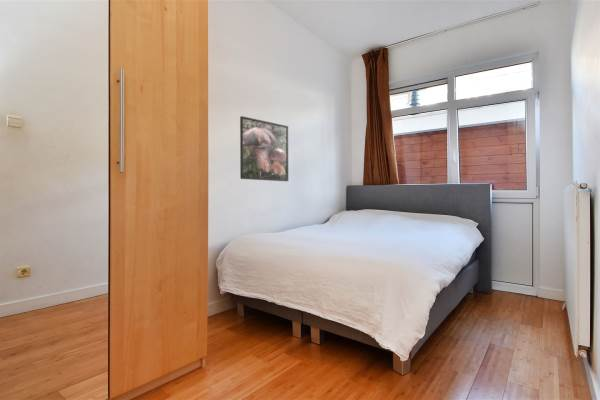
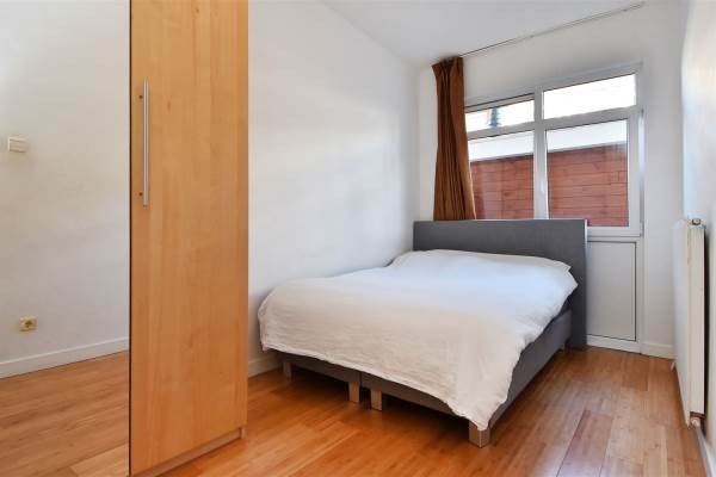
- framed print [239,115,289,182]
